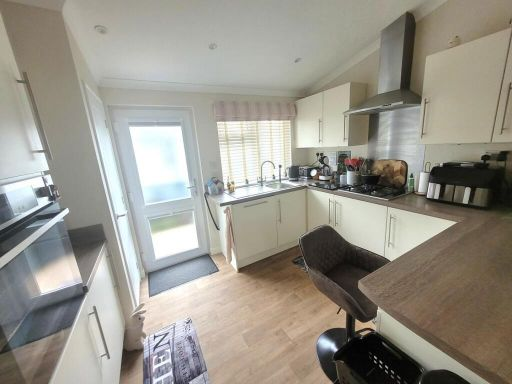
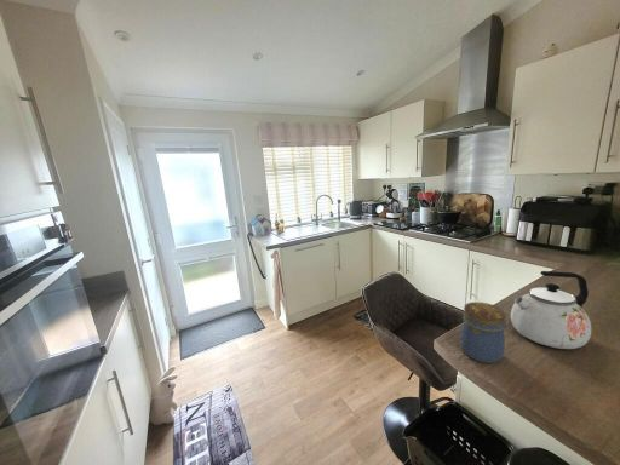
+ kettle [510,270,592,350]
+ jar [459,300,506,364]
